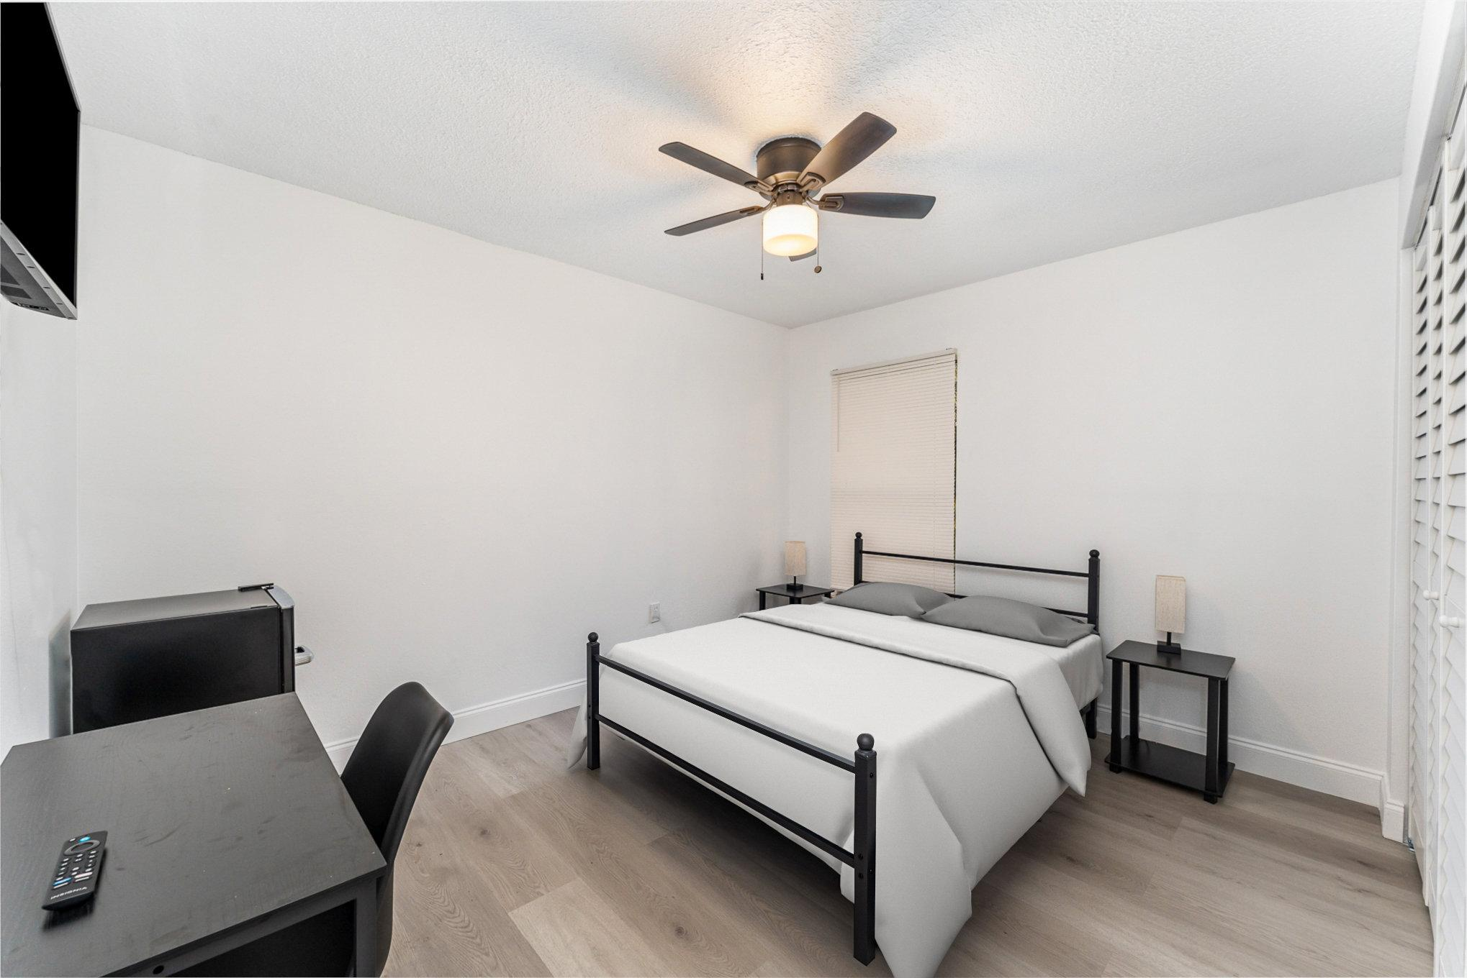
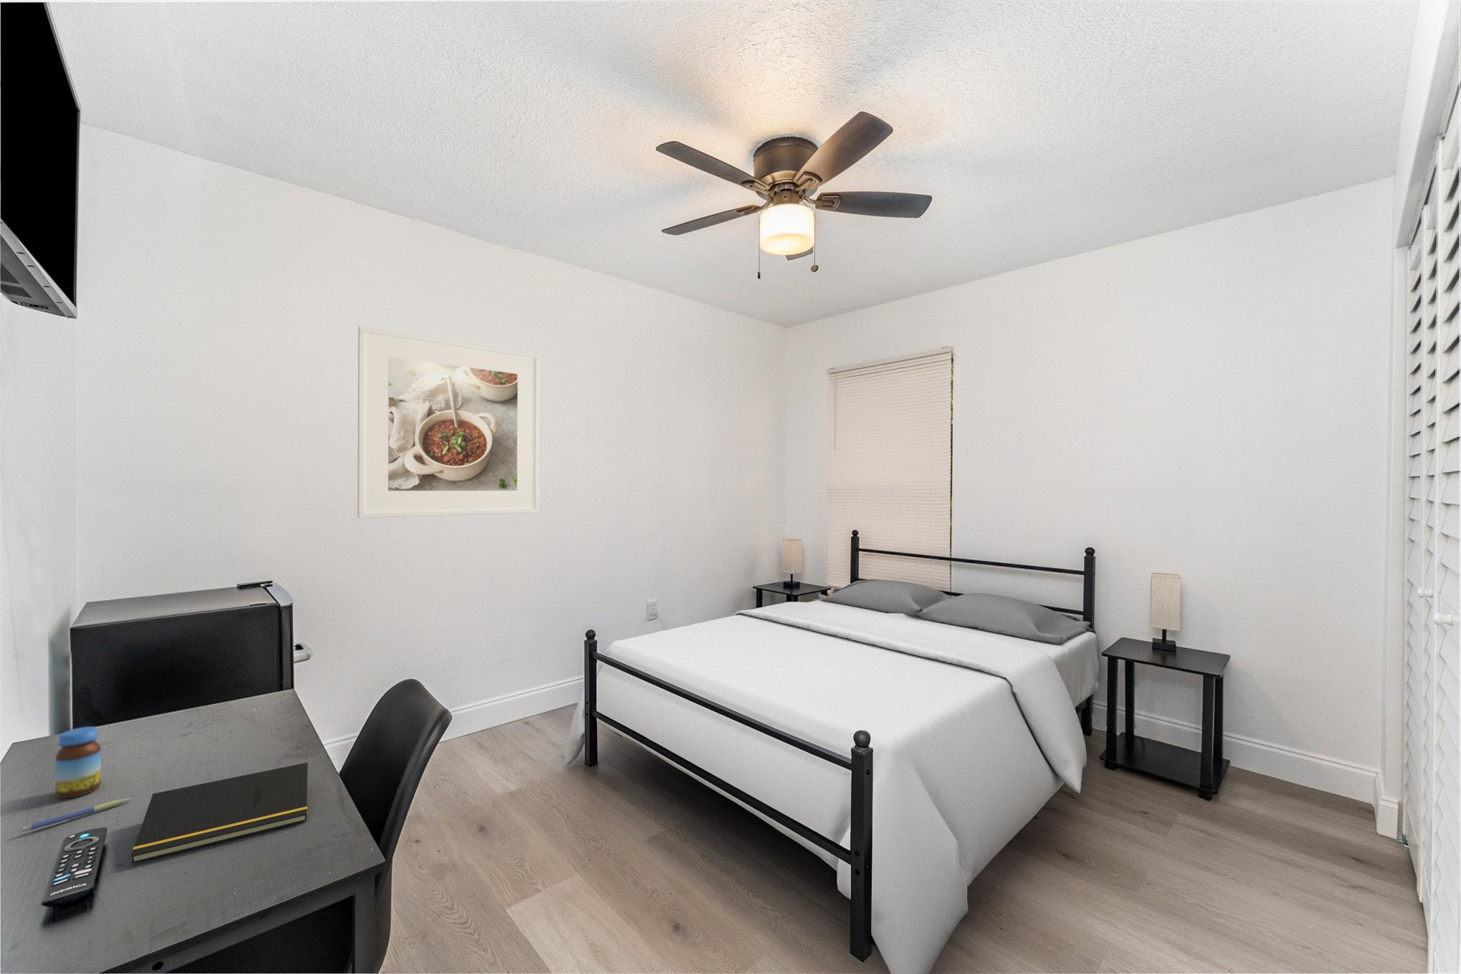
+ notepad [131,762,308,864]
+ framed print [357,325,540,519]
+ pen [21,797,133,833]
+ jar [54,726,102,799]
